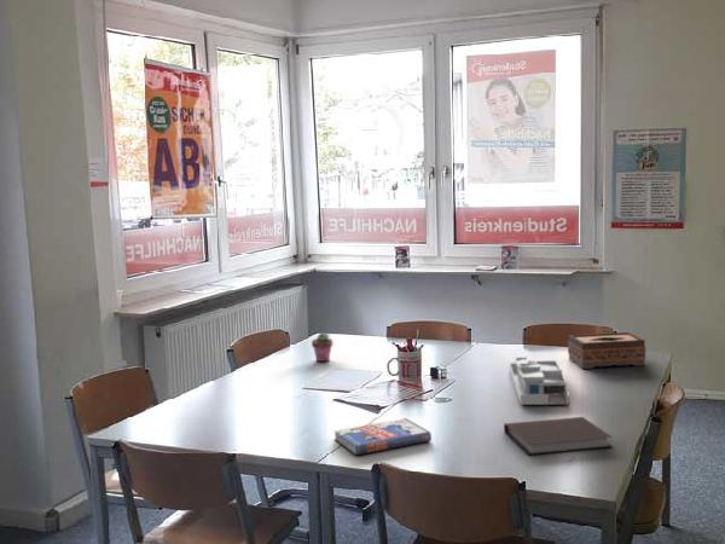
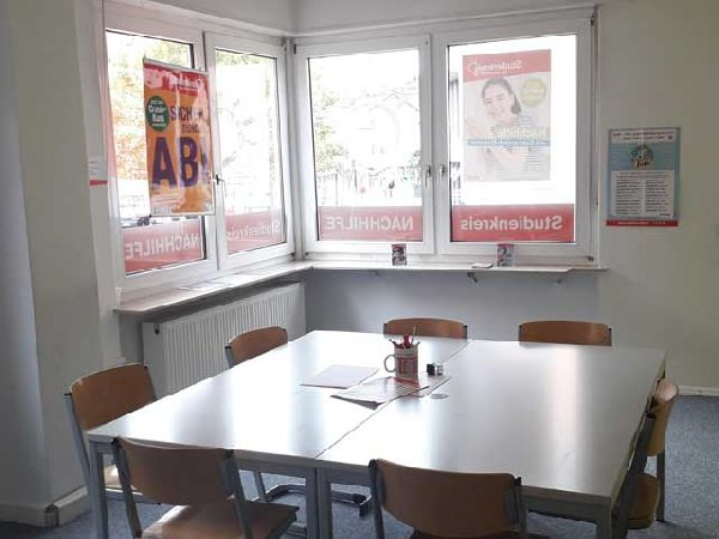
- book [334,417,433,457]
- tissue box [567,331,646,370]
- potted succulent [311,331,334,363]
- notebook [503,416,614,456]
- desk organizer [507,357,570,406]
